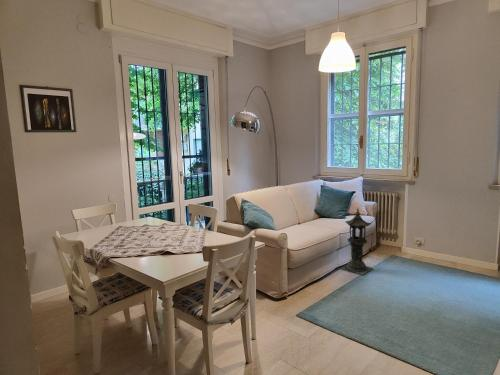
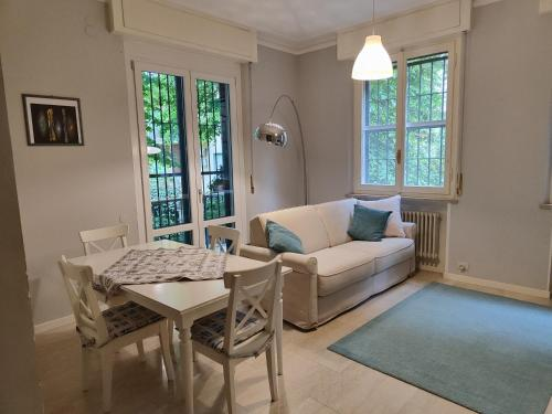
- lantern [340,207,374,276]
